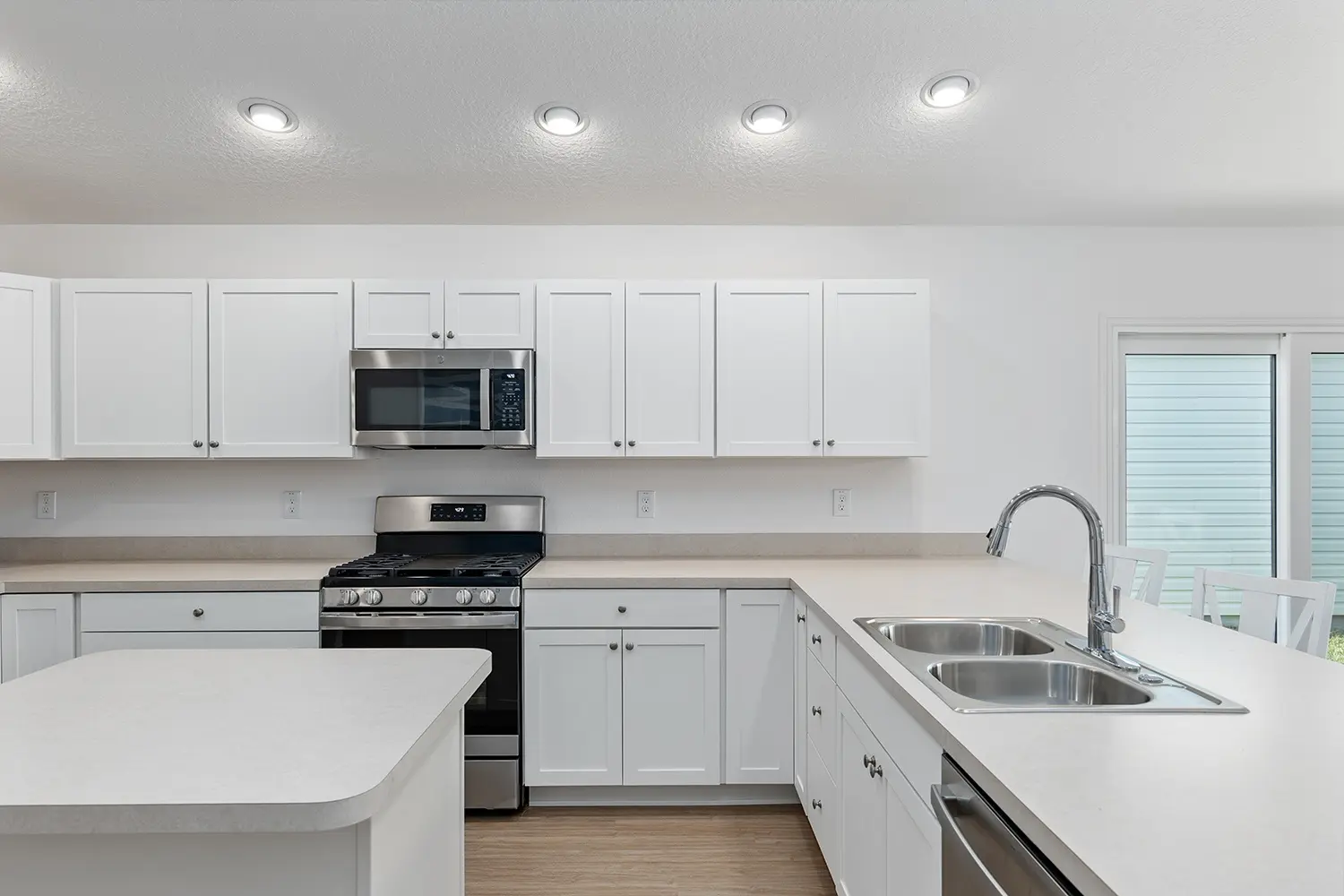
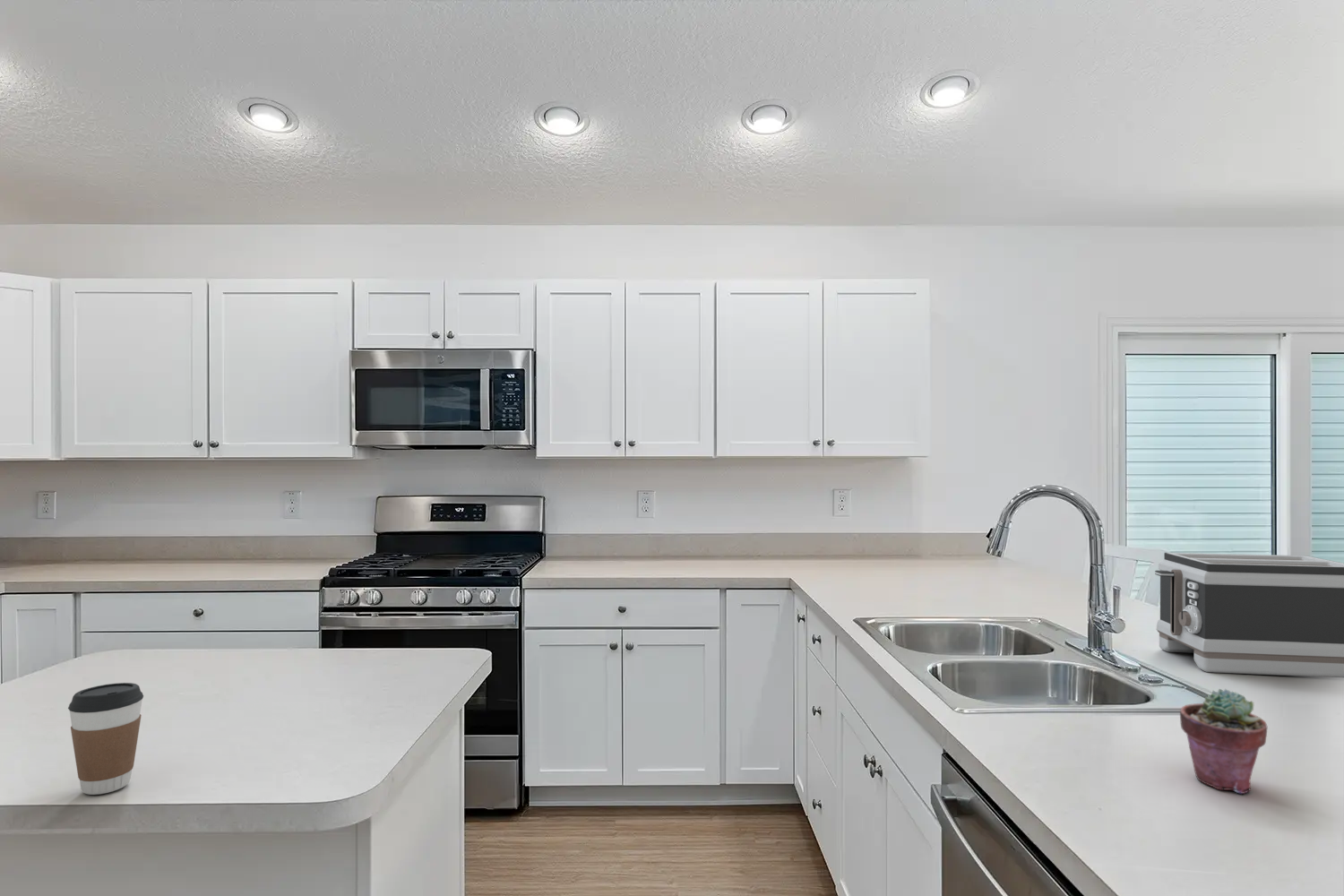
+ potted succulent [1179,688,1268,795]
+ coffee cup [67,682,144,796]
+ toaster [1154,552,1344,678]
